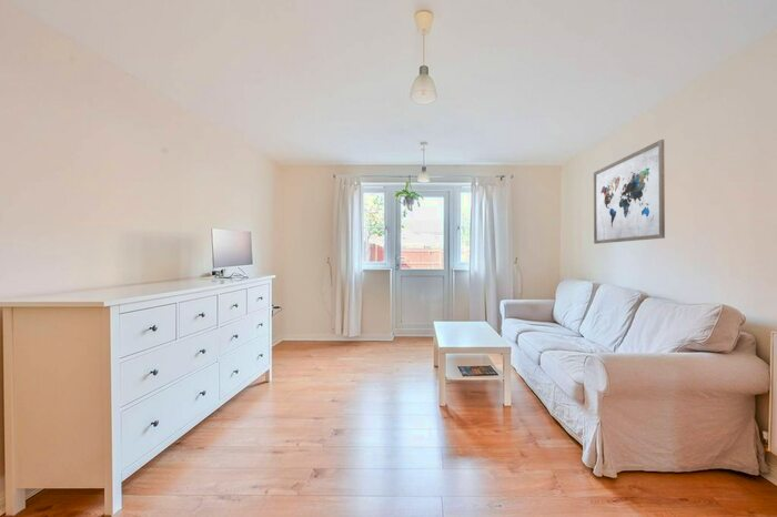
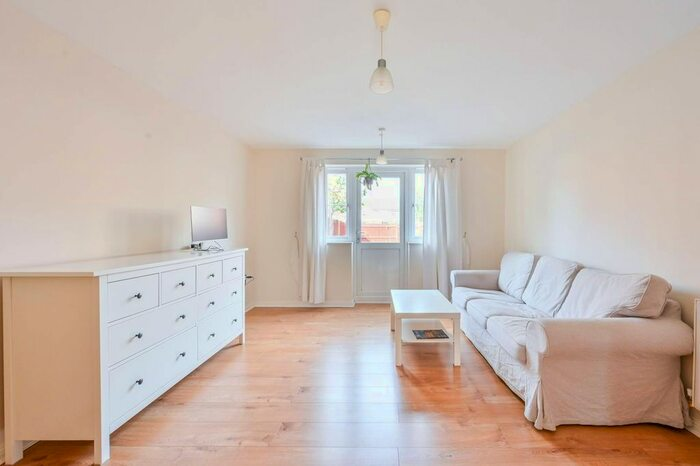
- wall art [593,139,666,245]
